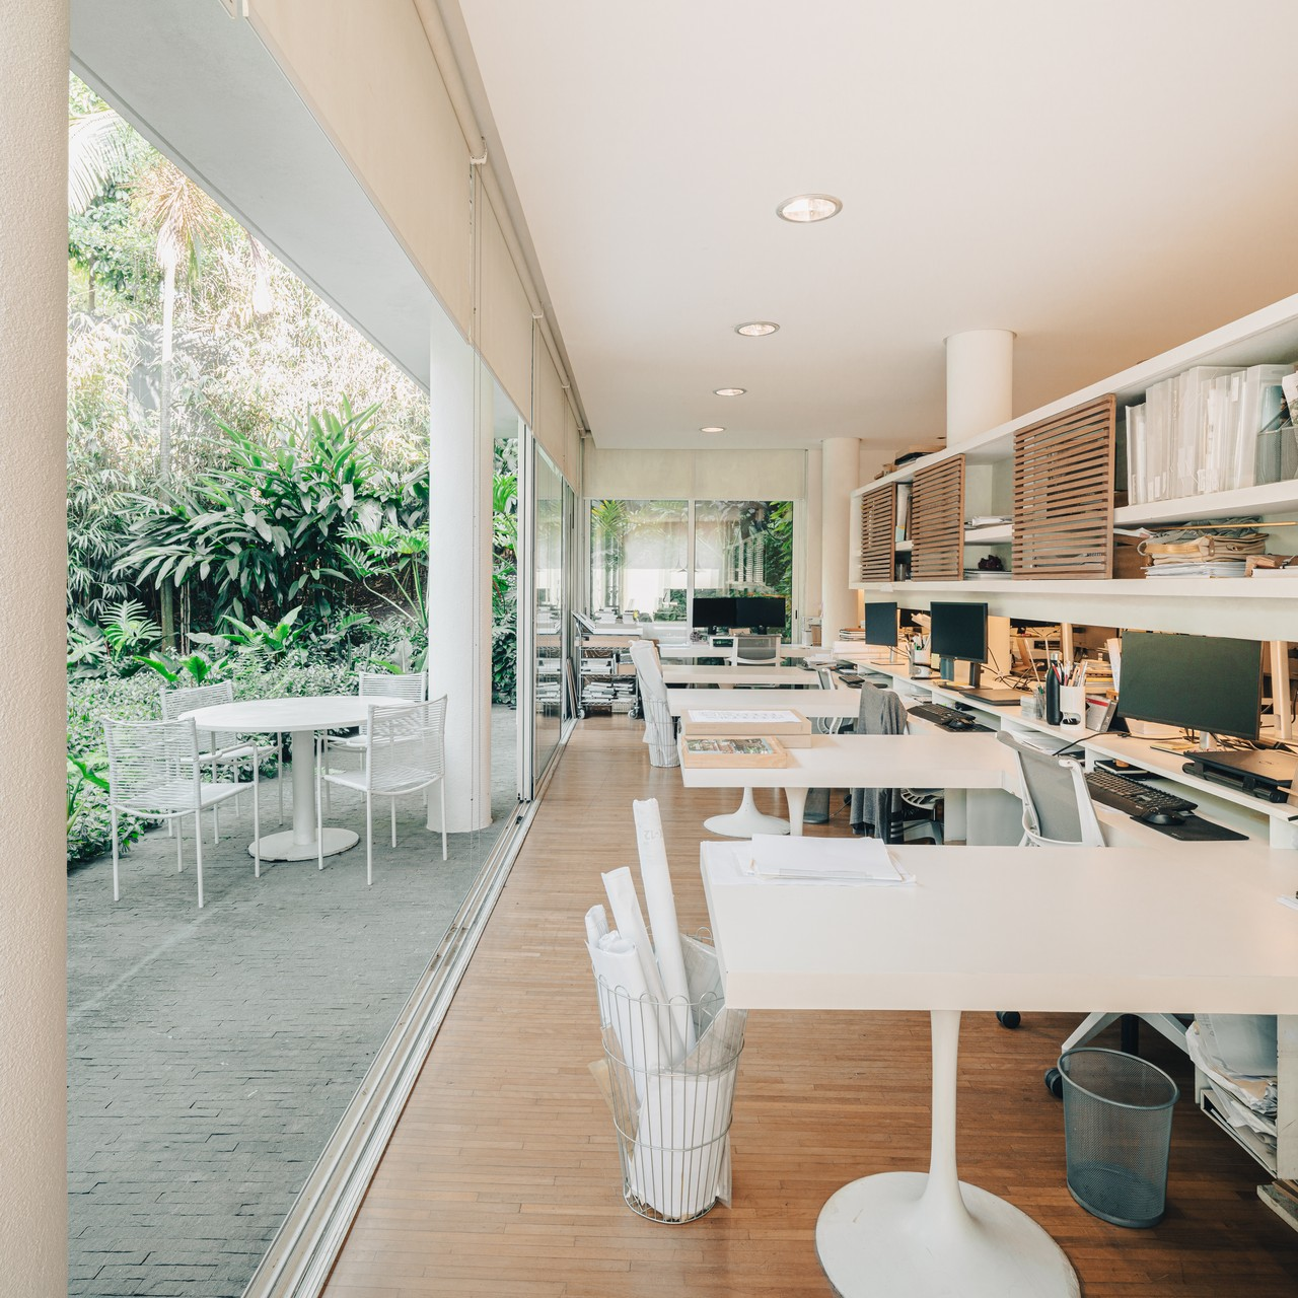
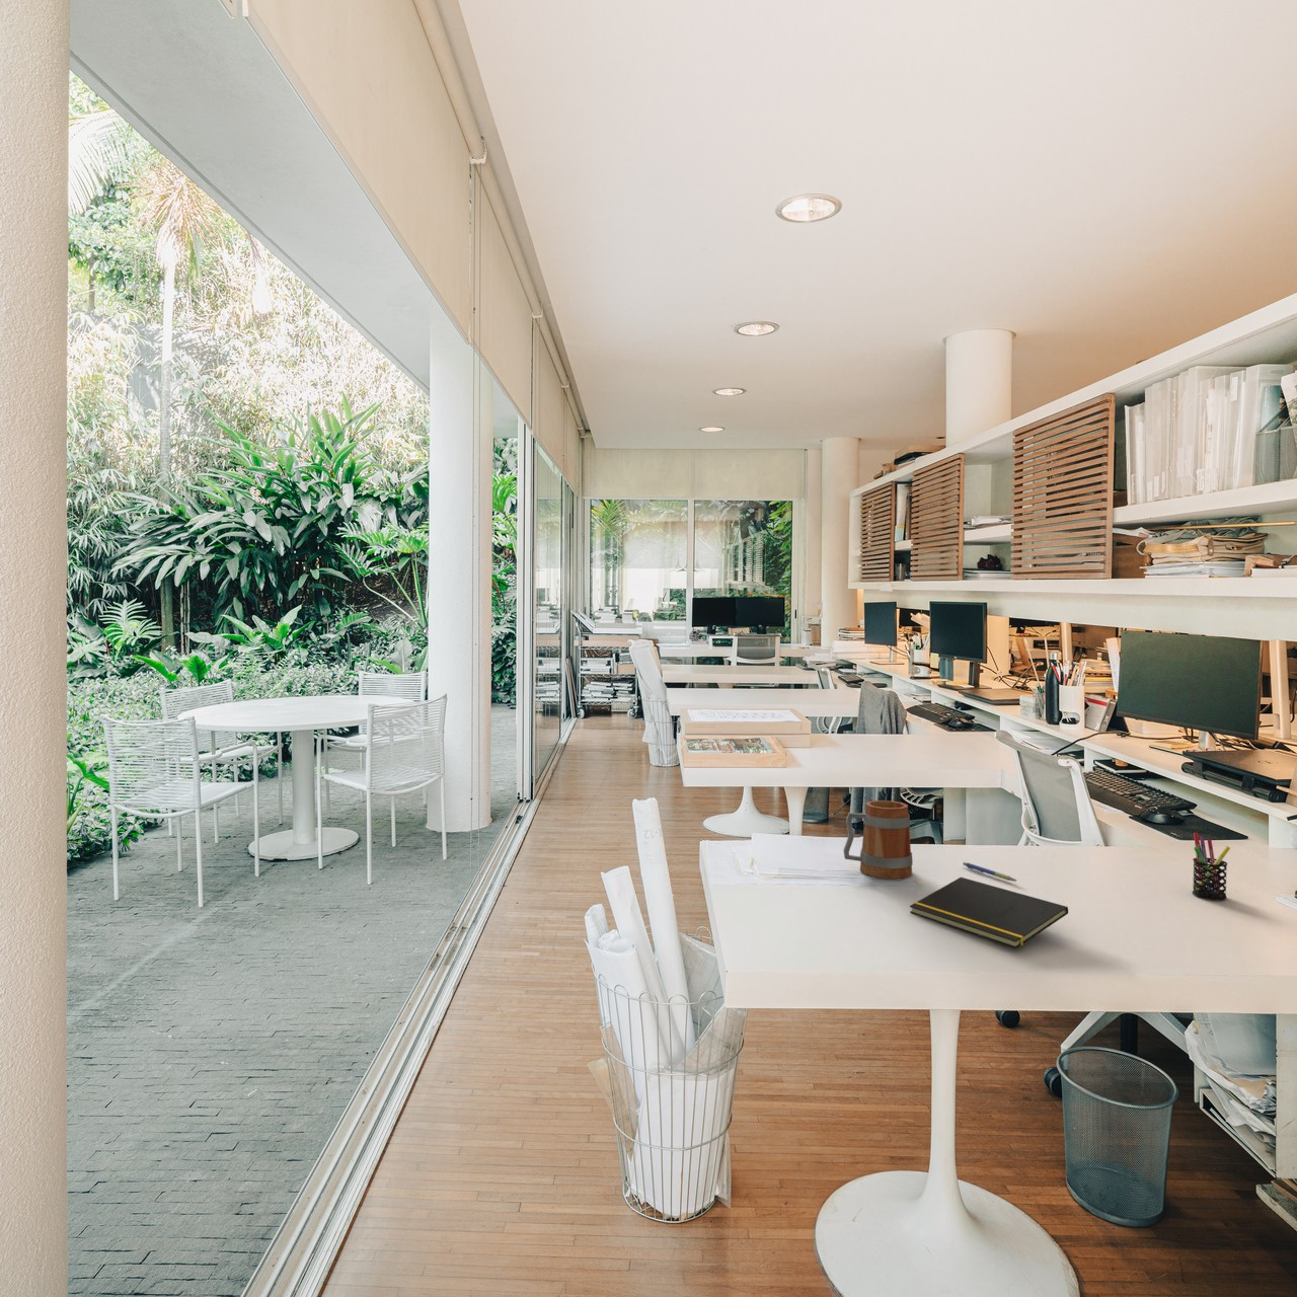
+ pen holder [1191,831,1232,900]
+ mug [842,799,915,880]
+ pen [962,861,1018,882]
+ notepad [909,877,1069,949]
